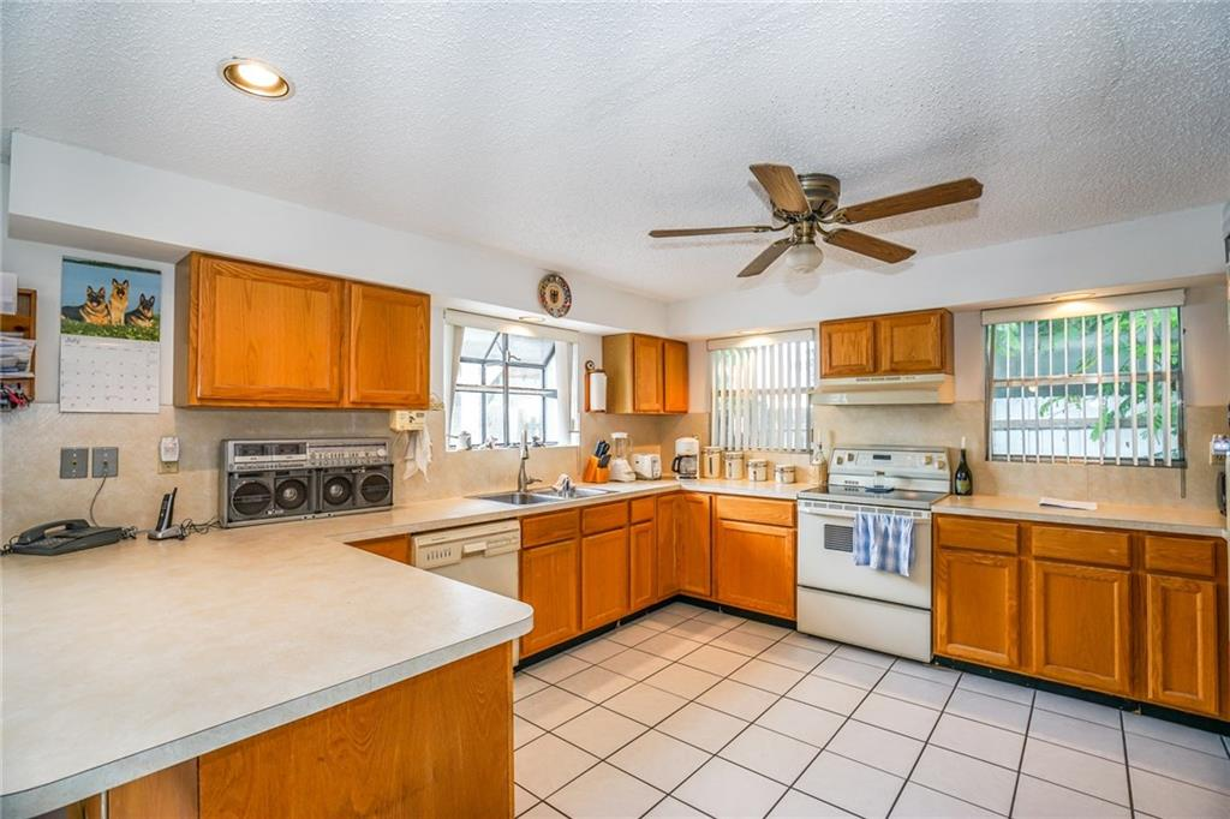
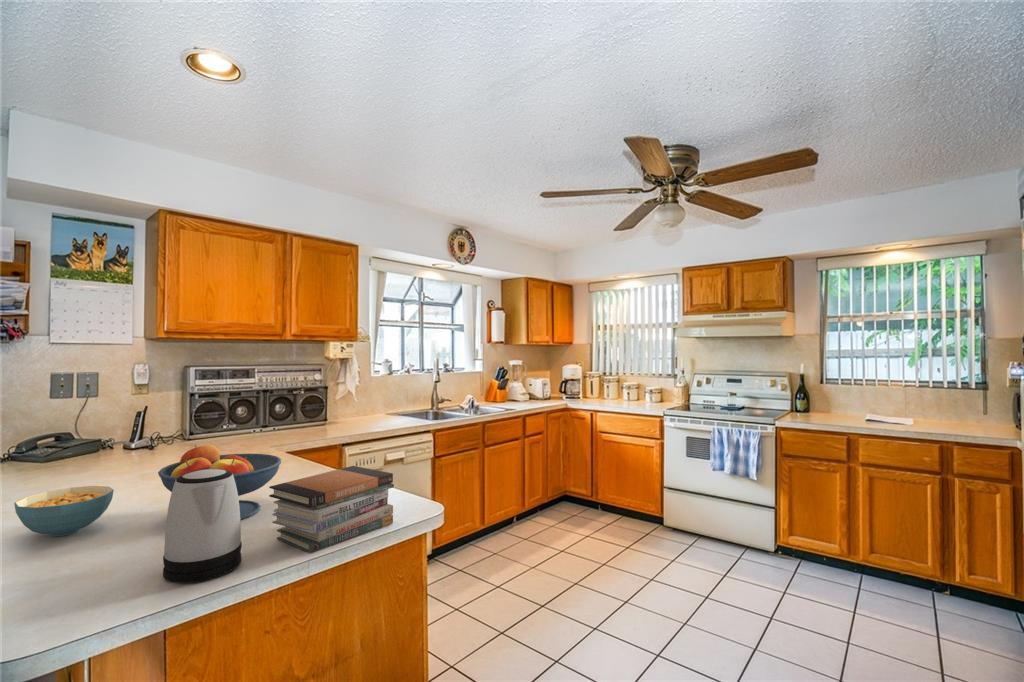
+ book stack [268,465,395,554]
+ cereal bowl [13,485,115,537]
+ fruit bowl [157,444,282,520]
+ kettle [162,469,243,584]
